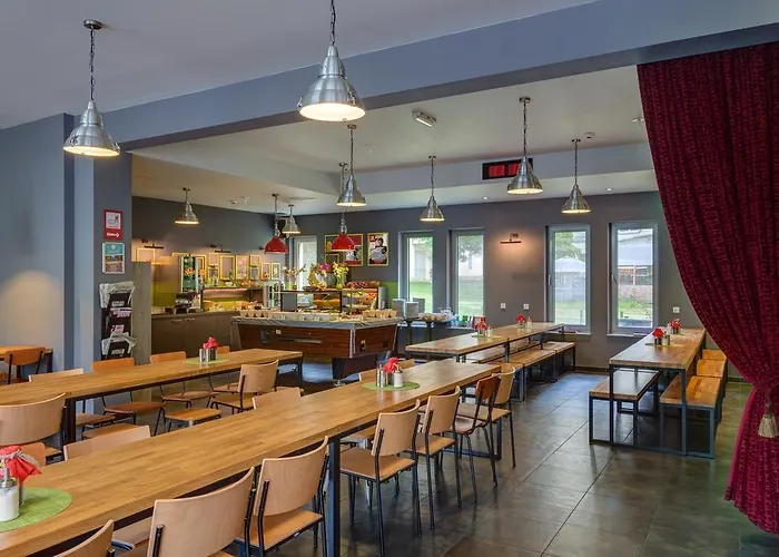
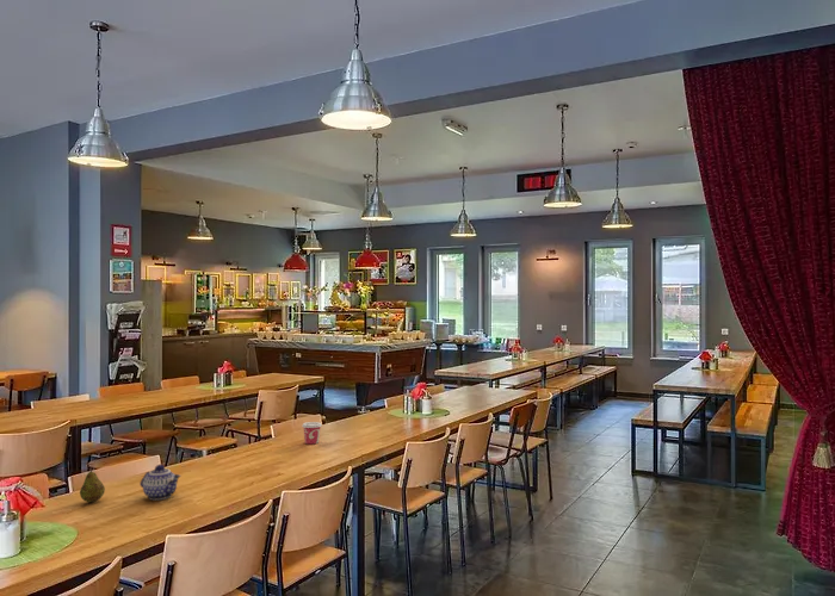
+ cup [302,421,323,445]
+ fruit [79,467,106,503]
+ teapot [138,464,183,501]
